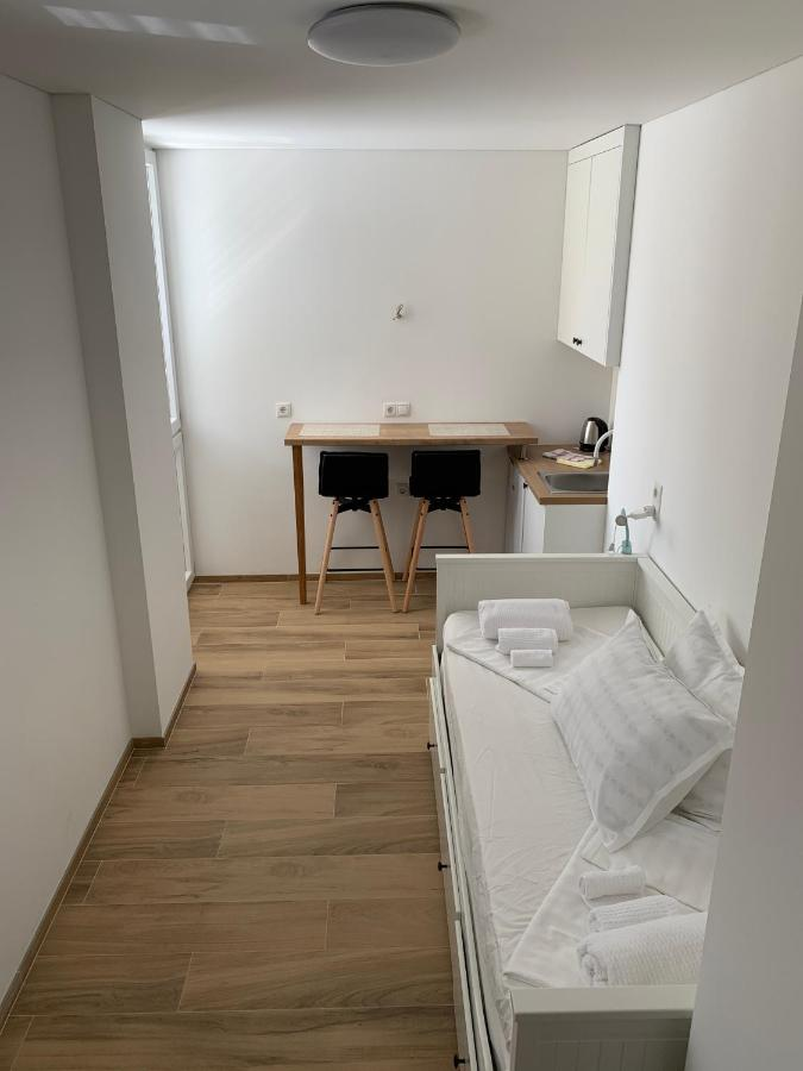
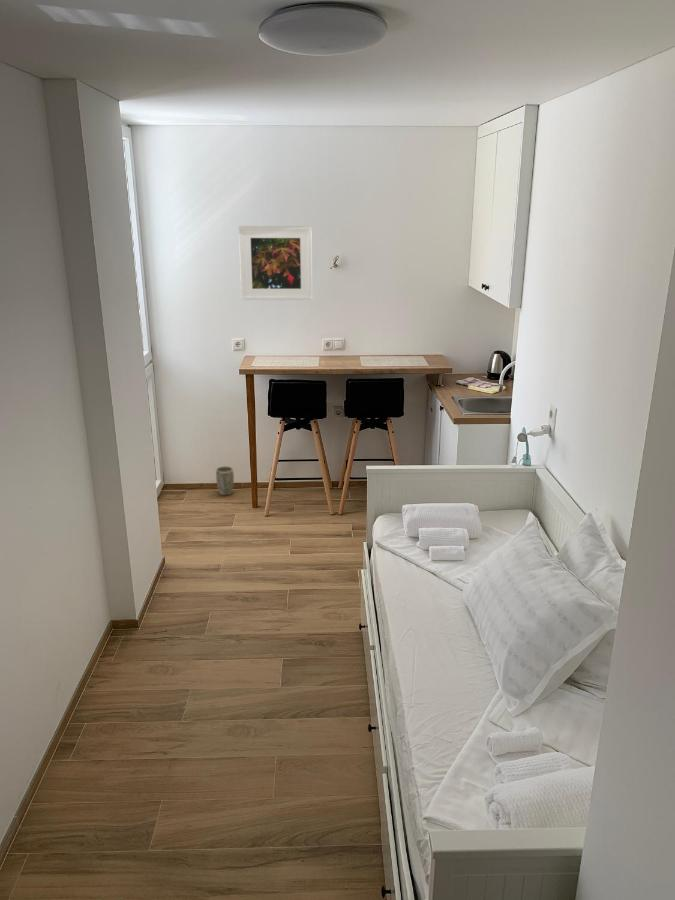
+ plant pot [215,465,235,496]
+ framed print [238,225,313,301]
